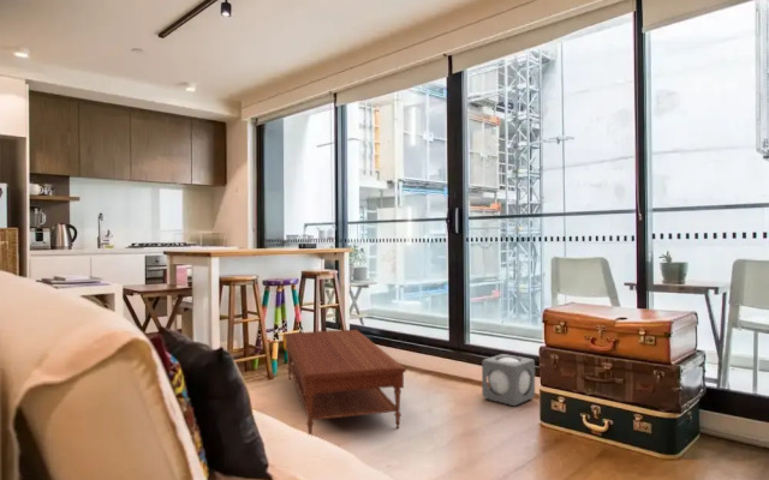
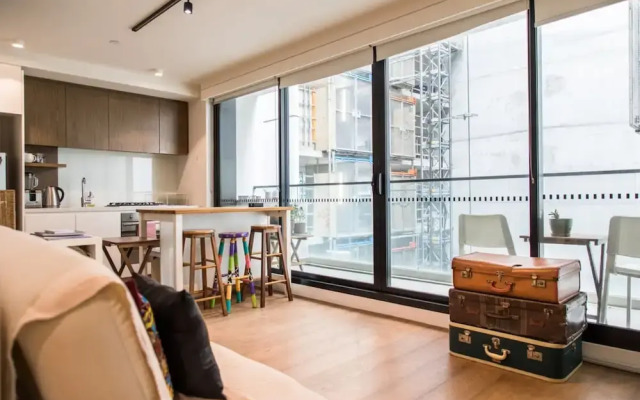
- speaker [481,353,536,407]
- coffee table [282,329,407,436]
